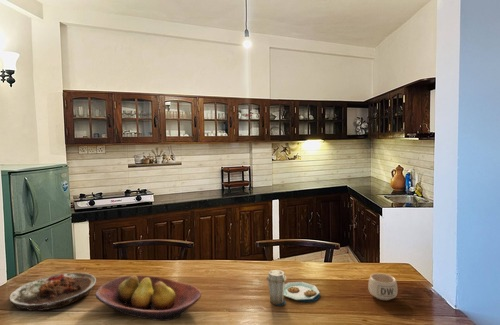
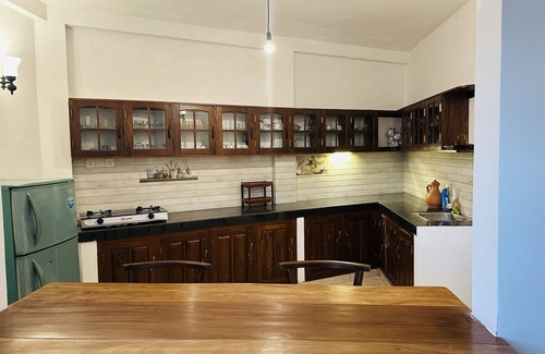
- plate [8,272,97,312]
- plate [266,269,321,307]
- mug [367,272,398,301]
- fruit bowl [95,274,202,322]
